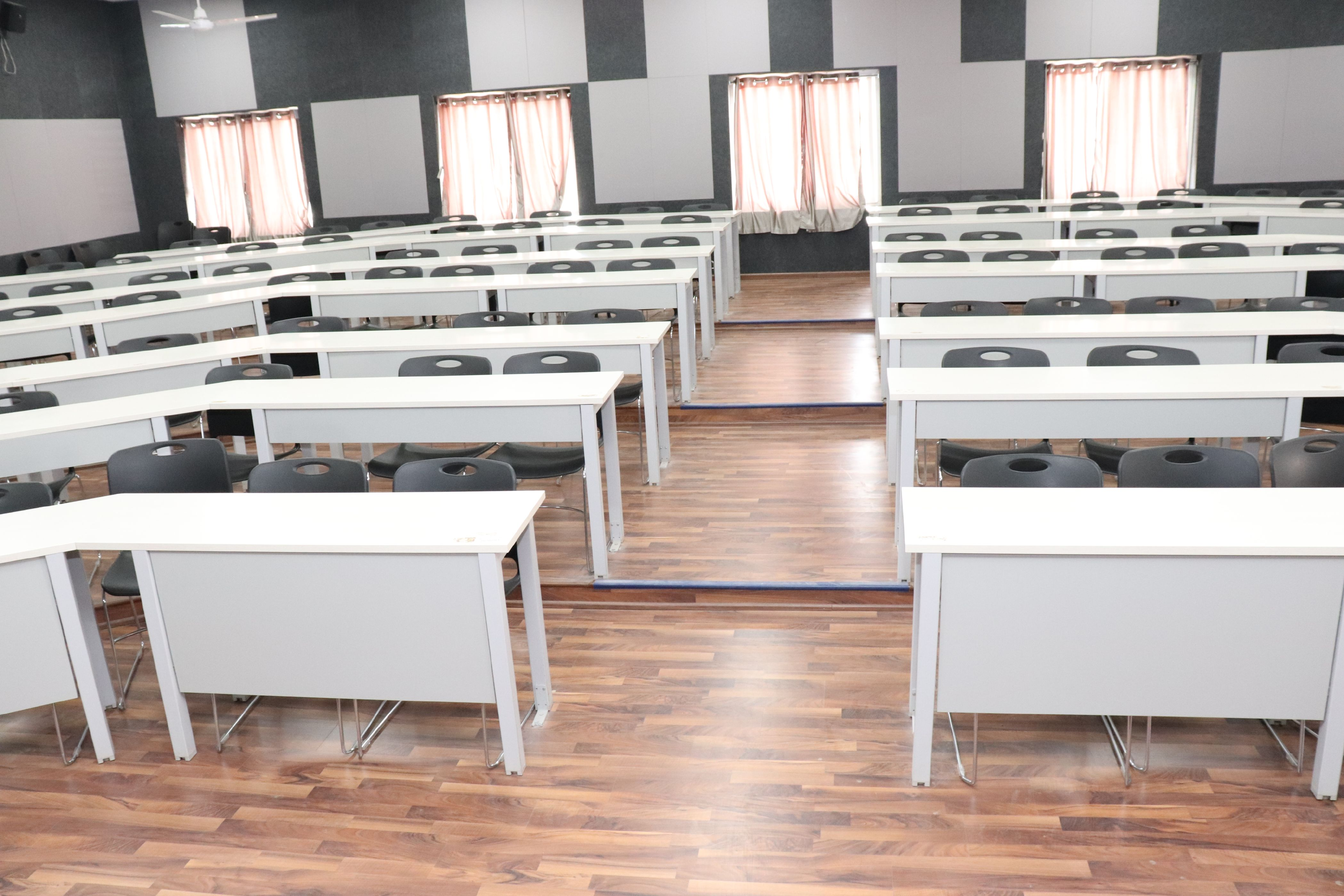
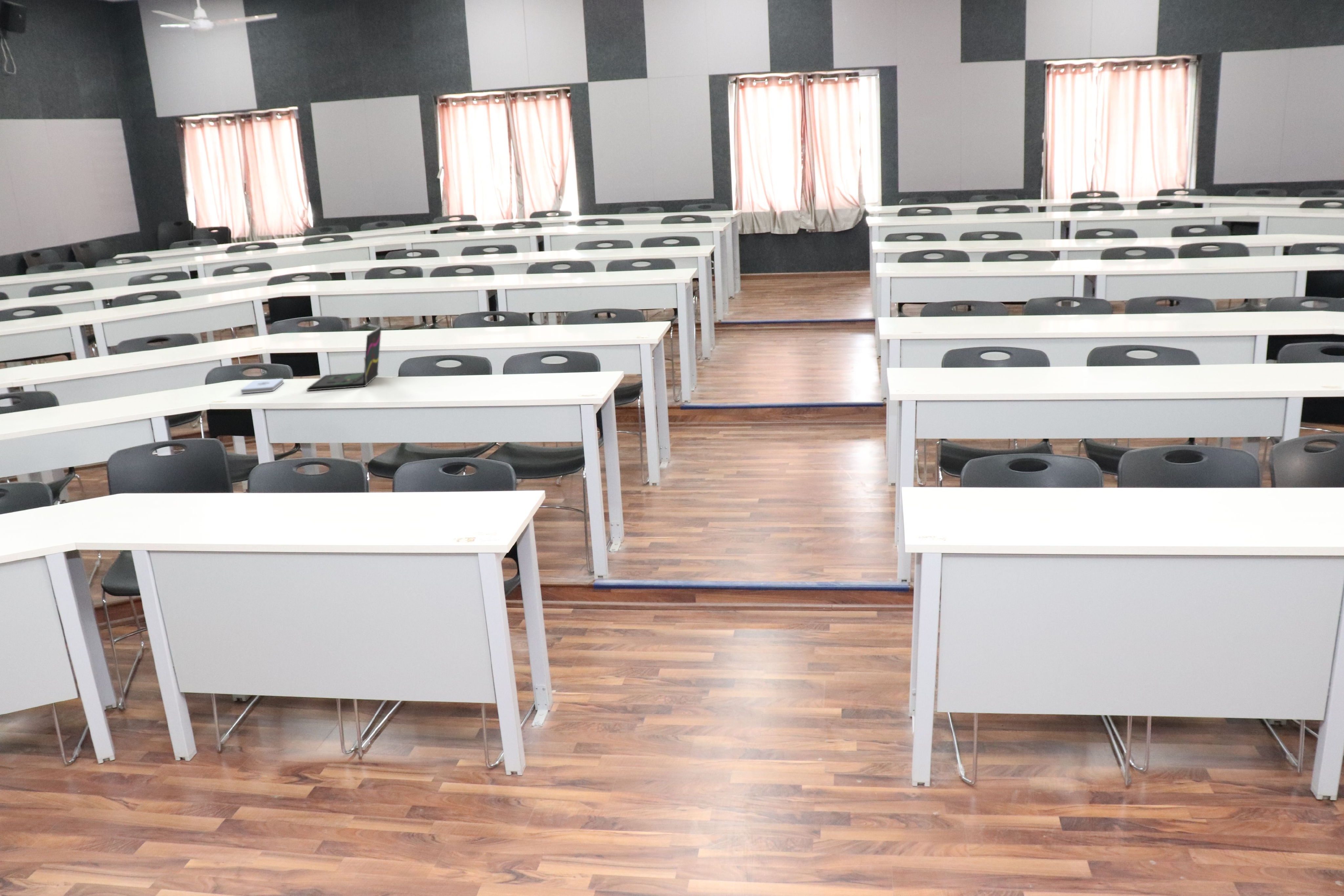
+ laptop [306,326,382,391]
+ notepad [241,378,284,394]
